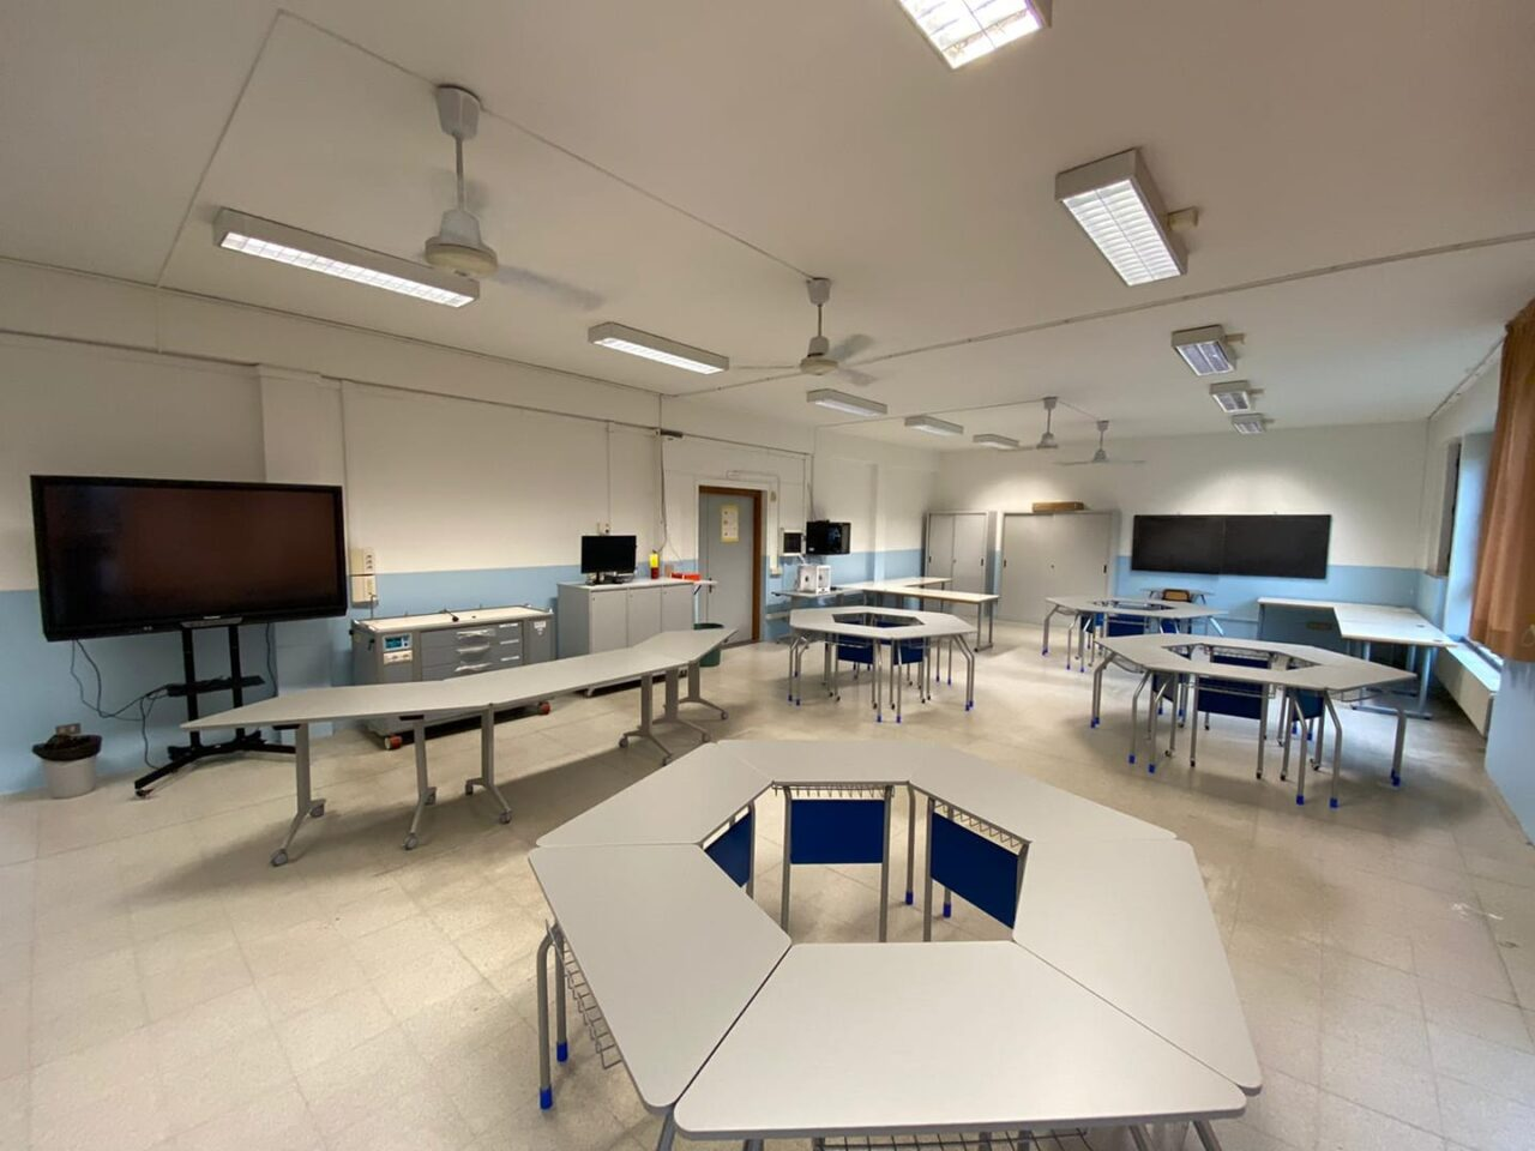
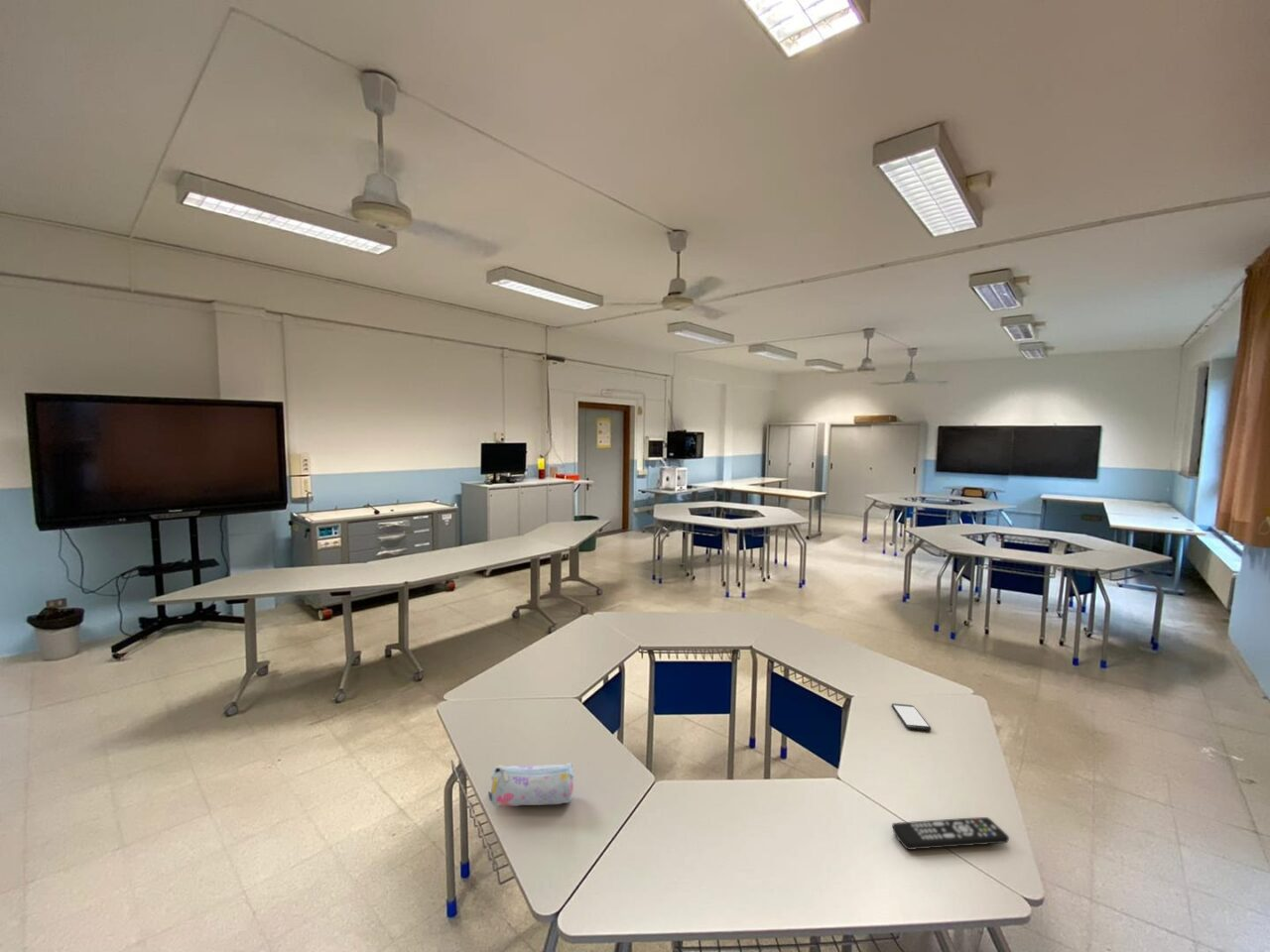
+ remote control [891,816,1010,851]
+ pencil case [487,762,574,807]
+ smartphone [891,702,932,732]
